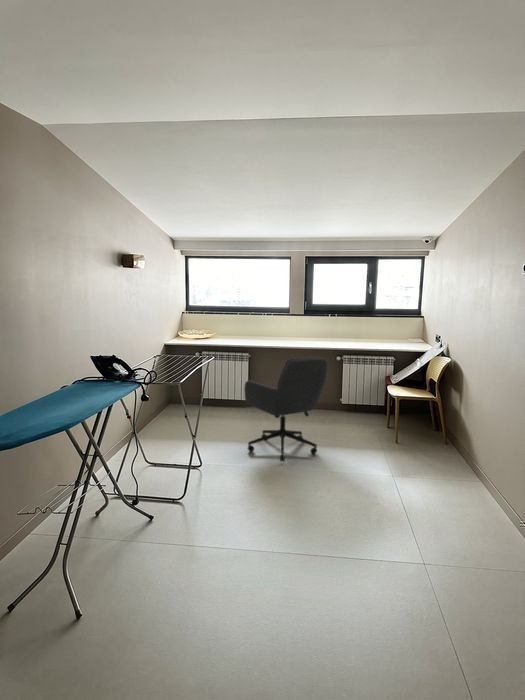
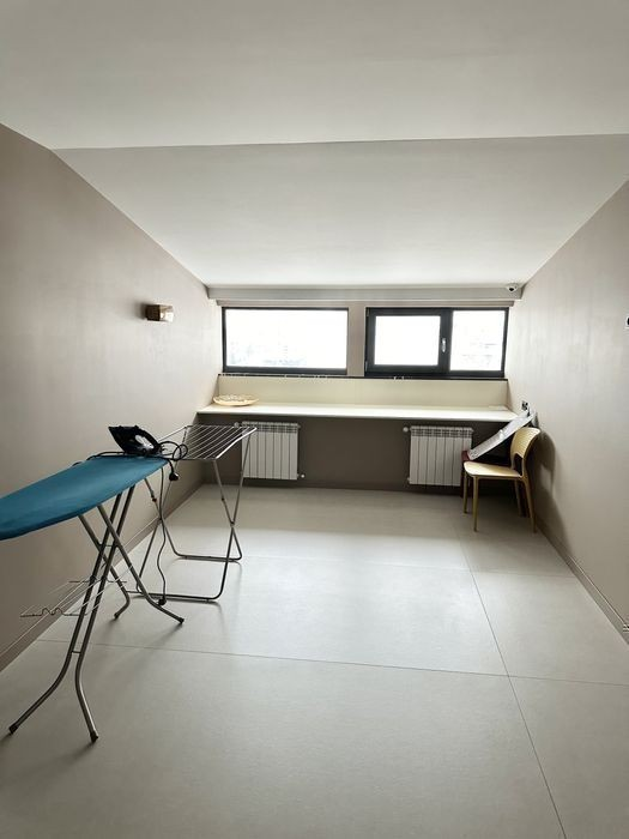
- office chair [243,356,328,463]
